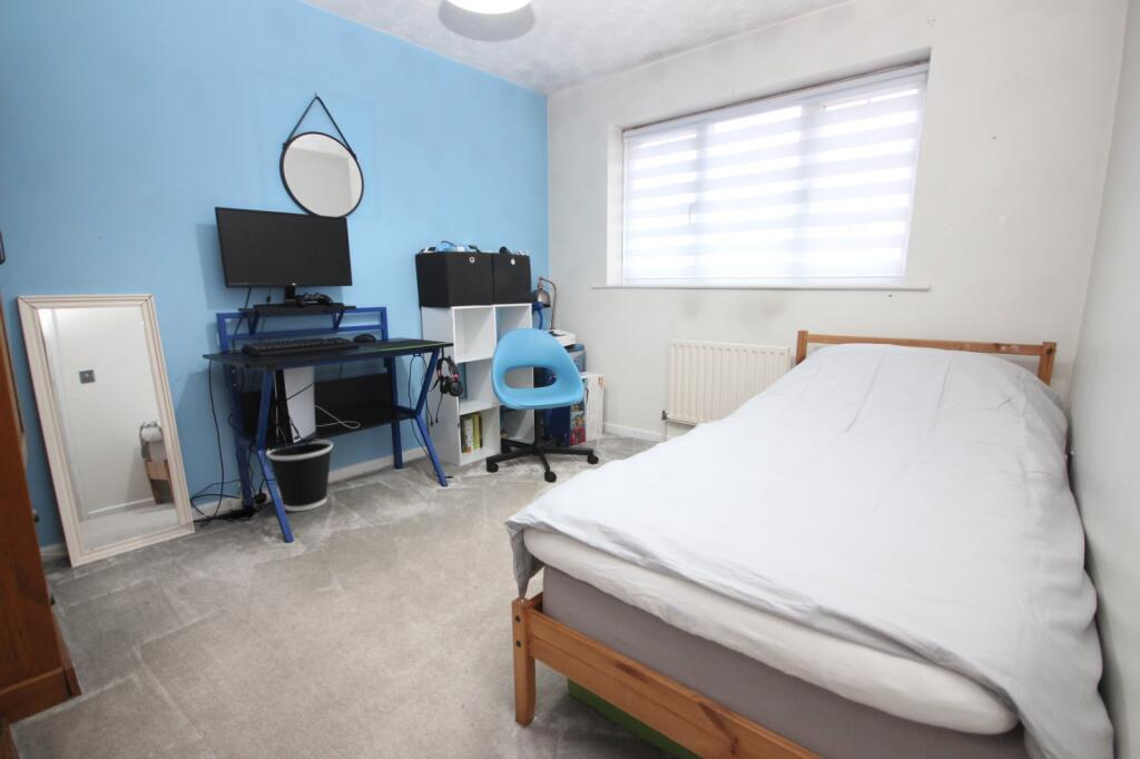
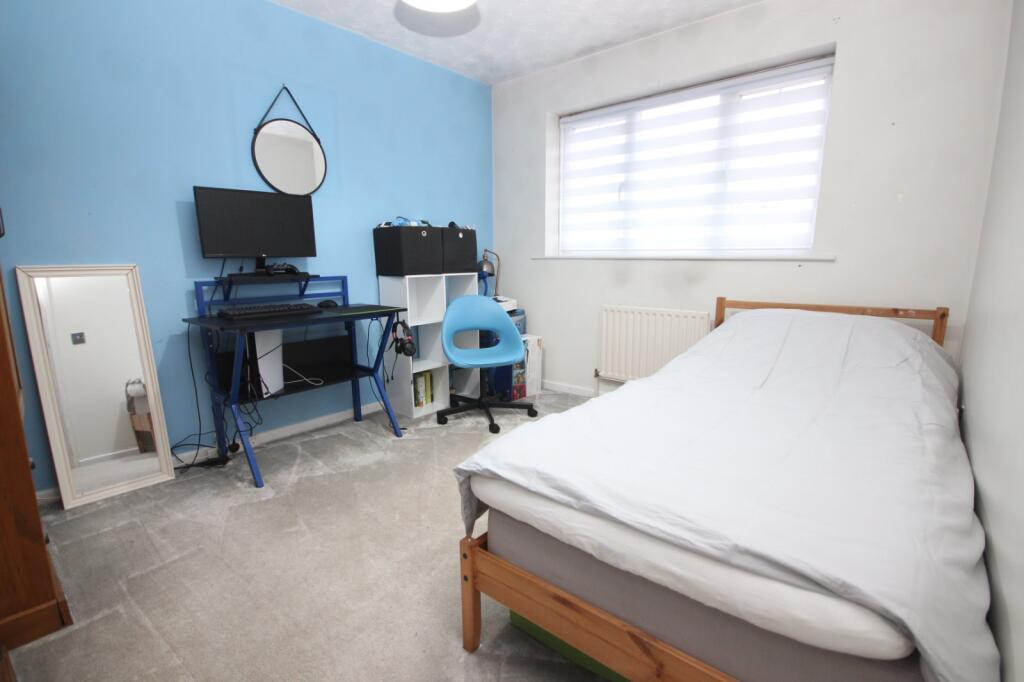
- wastebasket [265,438,334,512]
